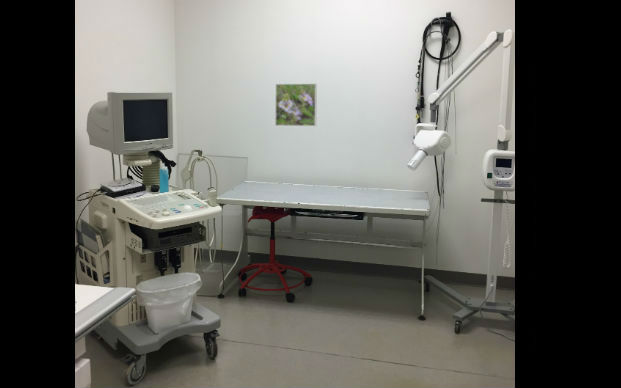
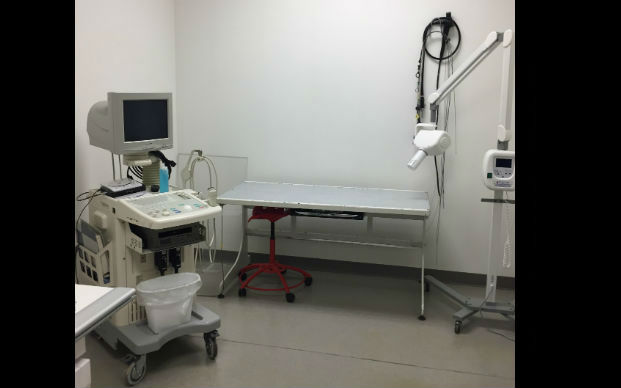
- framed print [274,83,318,127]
